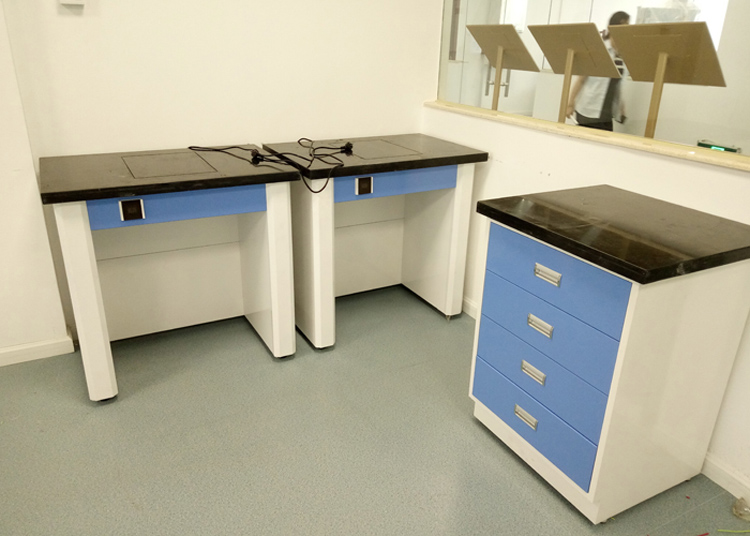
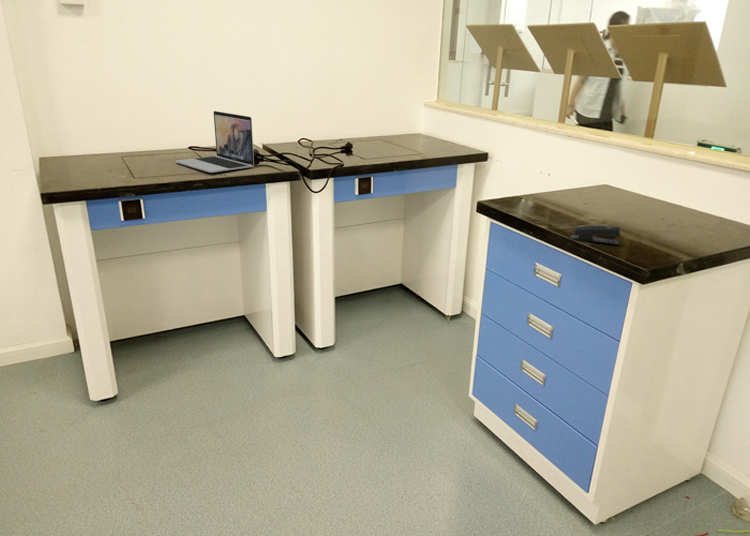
+ stapler [569,225,622,246]
+ laptop [174,110,255,174]
